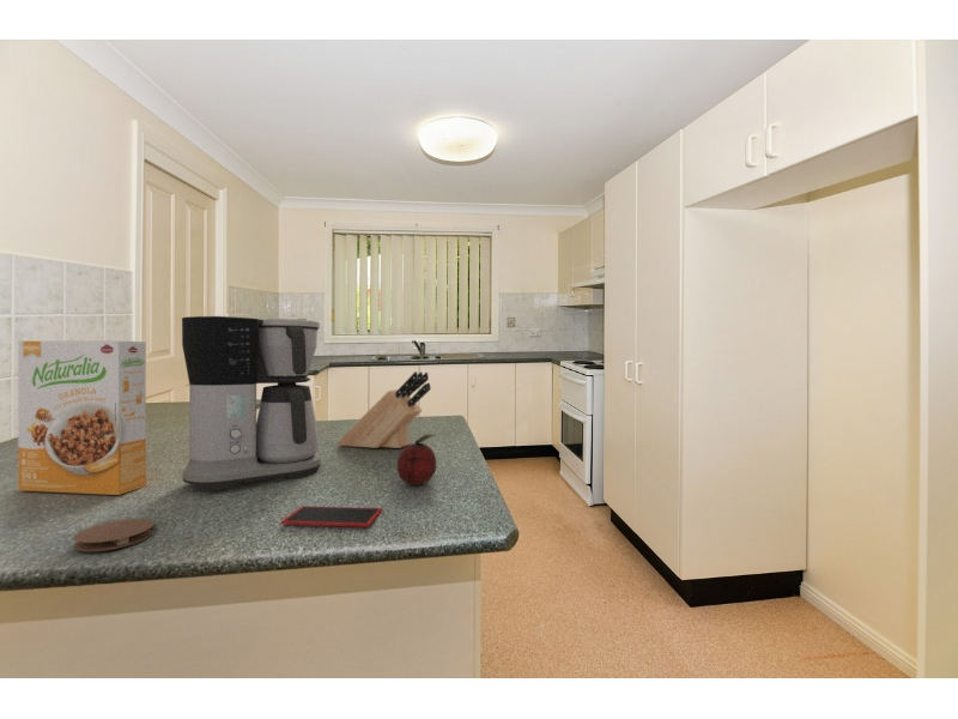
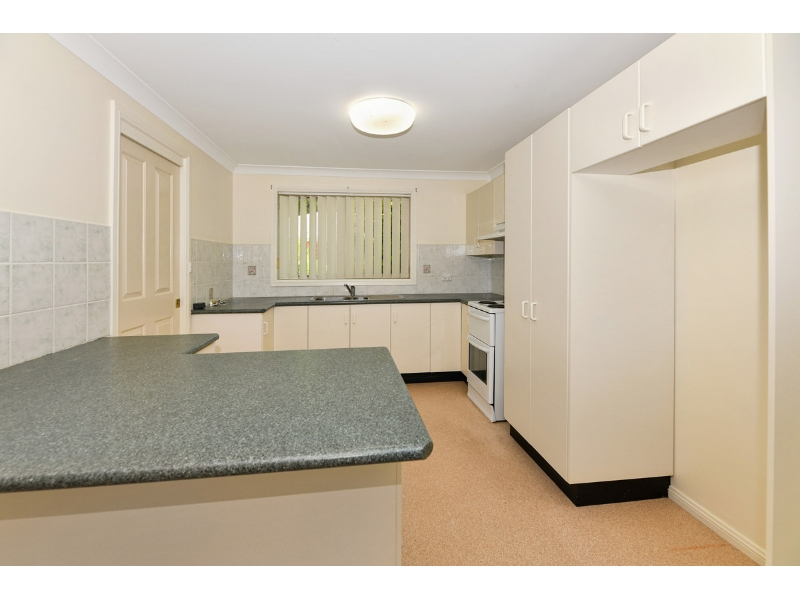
- knife block [336,370,432,449]
- fruit [395,433,437,487]
- smartphone [280,504,383,527]
- coaster [72,518,156,552]
- coffee maker [181,315,322,491]
- cereal box [17,340,147,496]
